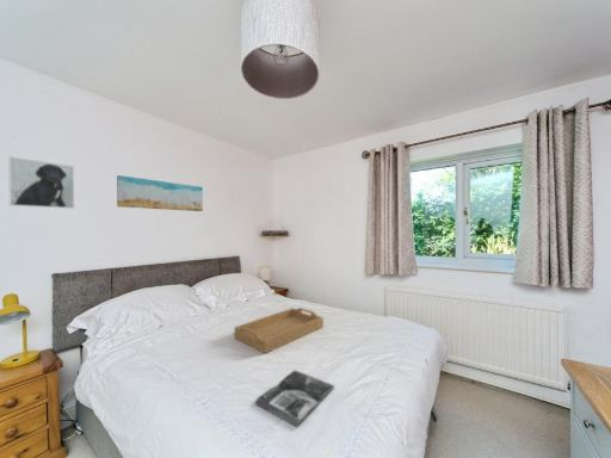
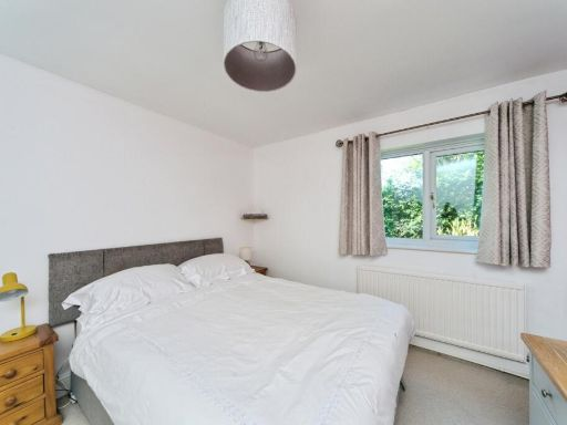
- magazine [254,369,335,428]
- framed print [7,155,75,210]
- wall art [116,174,204,212]
- serving tray [233,307,325,354]
